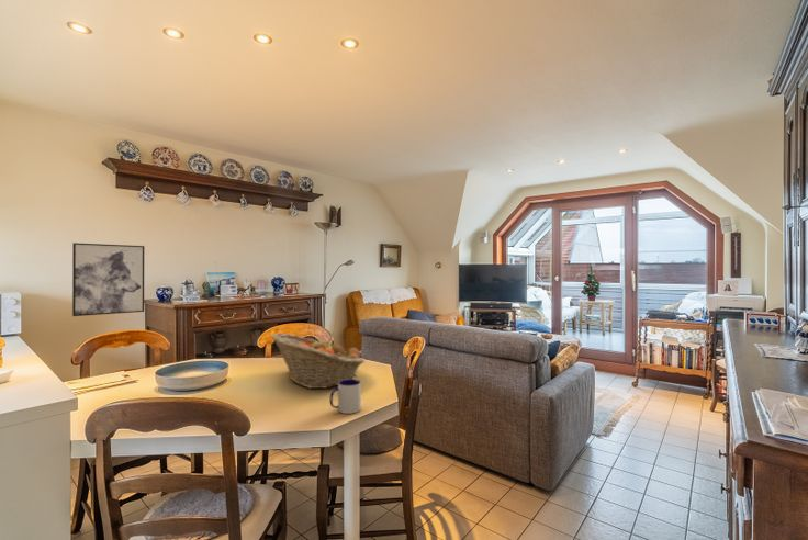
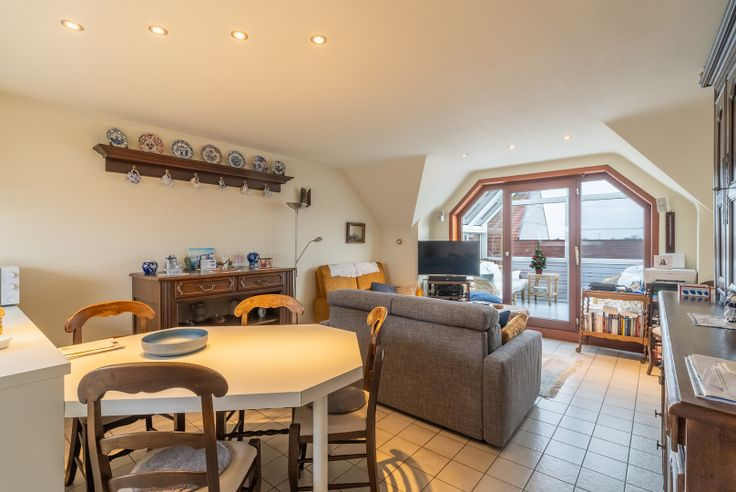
- mug [329,379,362,415]
- wall art [71,241,145,317]
- fruit basket [271,331,366,390]
